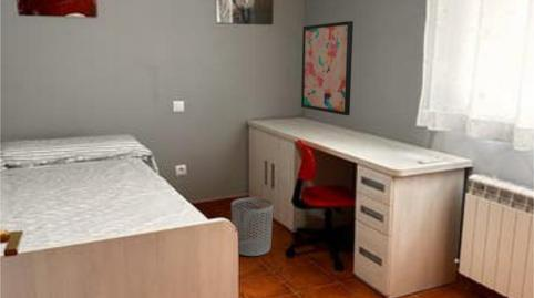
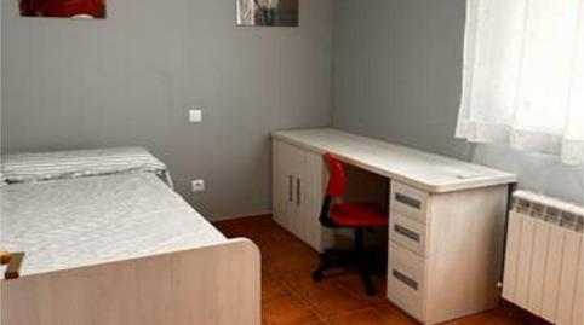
- waste bin [230,196,274,257]
- wall art [300,20,355,116]
